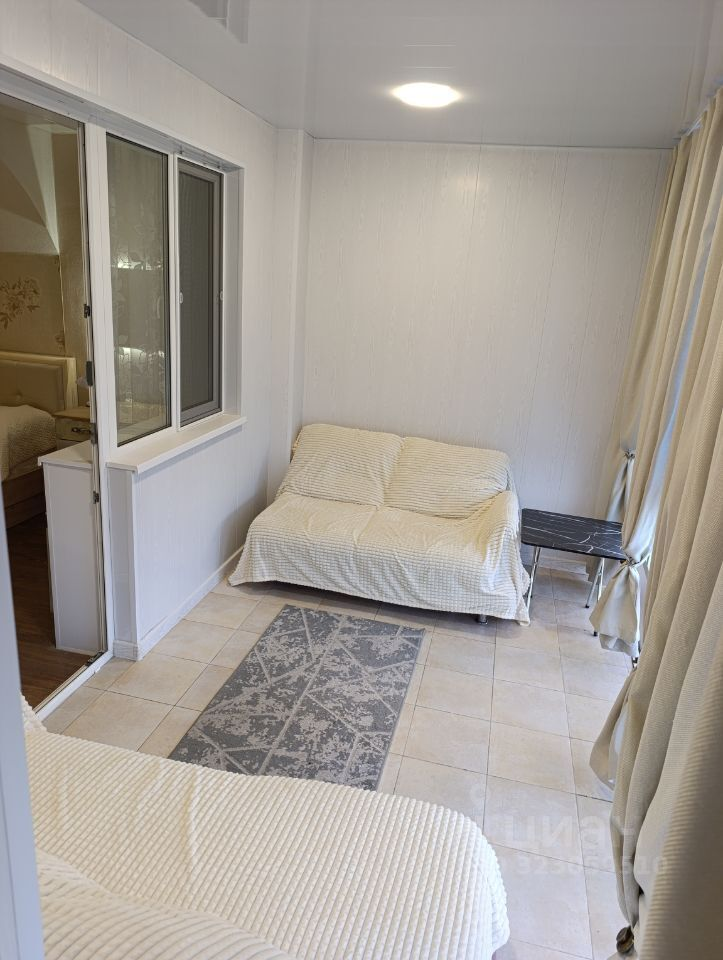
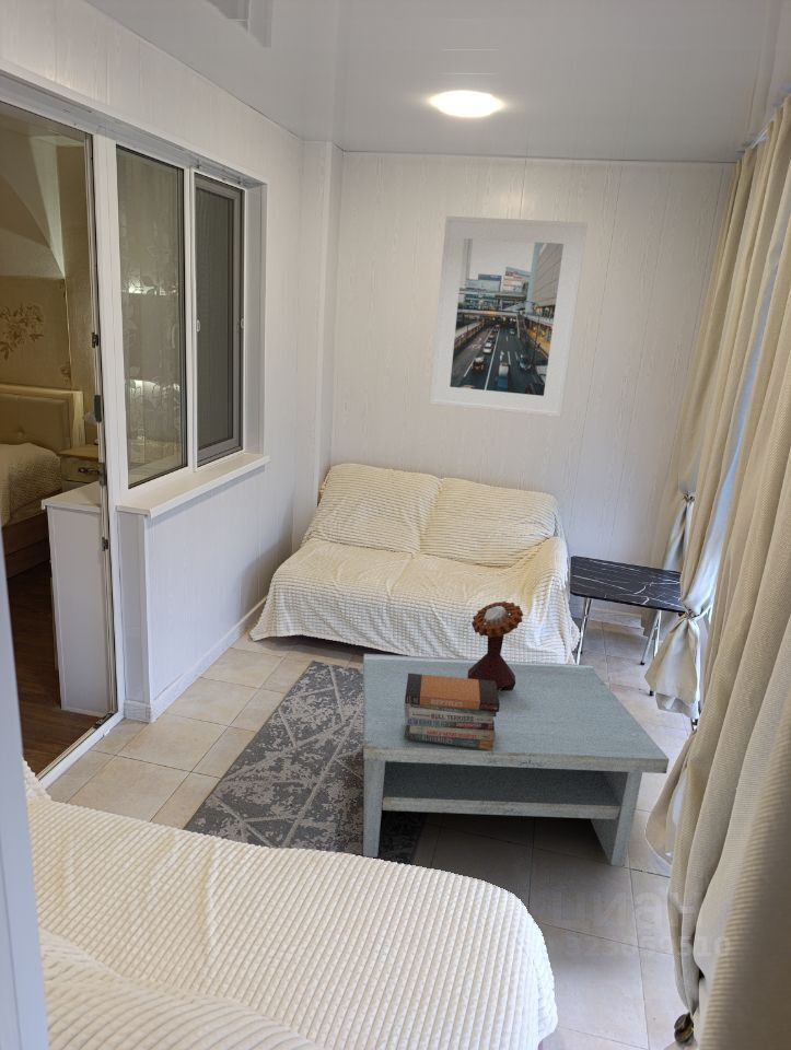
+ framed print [429,215,589,419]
+ mushroom [467,600,524,691]
+ book stack [404,673,500,750]
+ coffee table [362,653,671,867]
